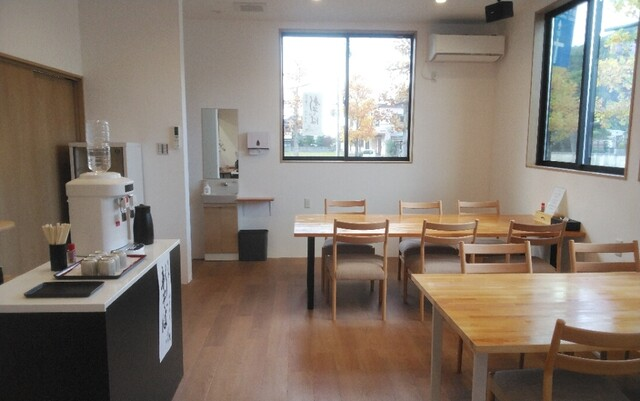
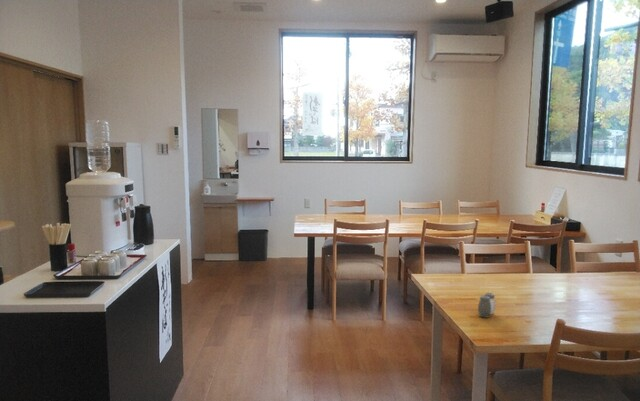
+ salt and pepper shaker [477,292,496,319]
